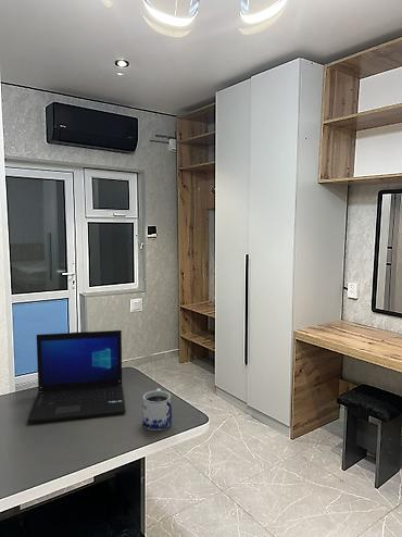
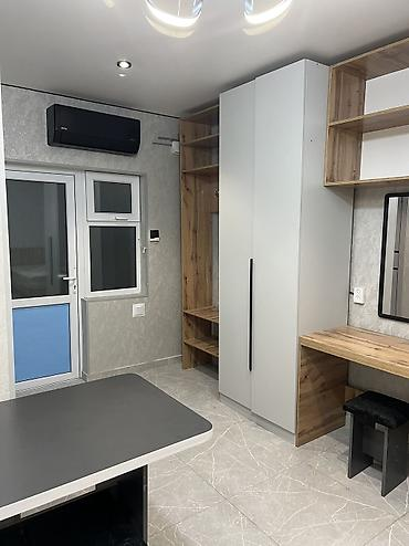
- laptop [27,329,126,424]
- mug [141,387,173,432]
